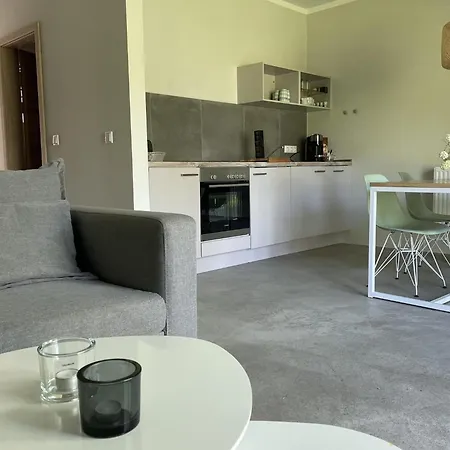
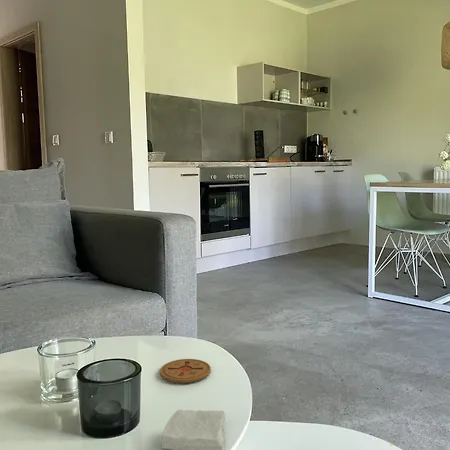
+ coaster [159,358,212,384]
+ soap bar [160,408,227,450]
